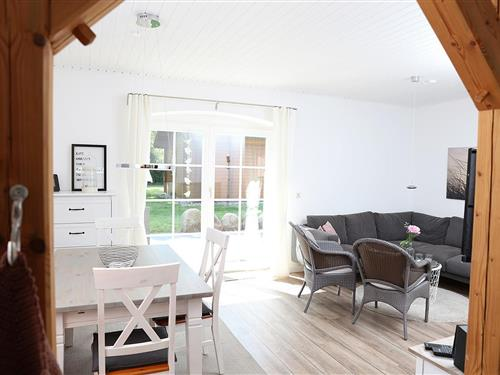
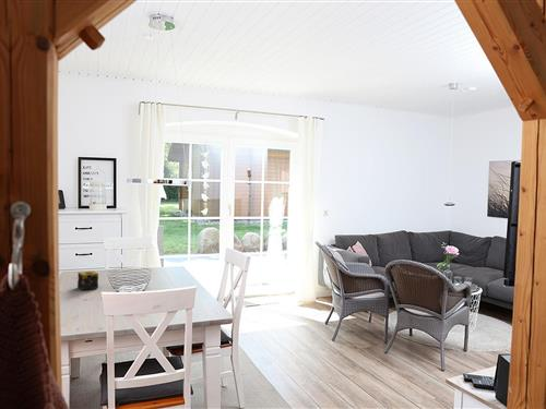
+ candle [76,269,99,291]
